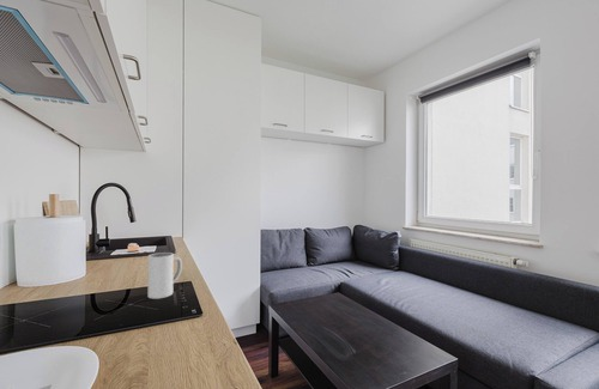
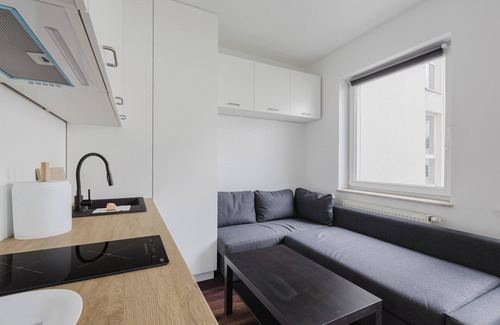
- mug [146,251,183,300]
